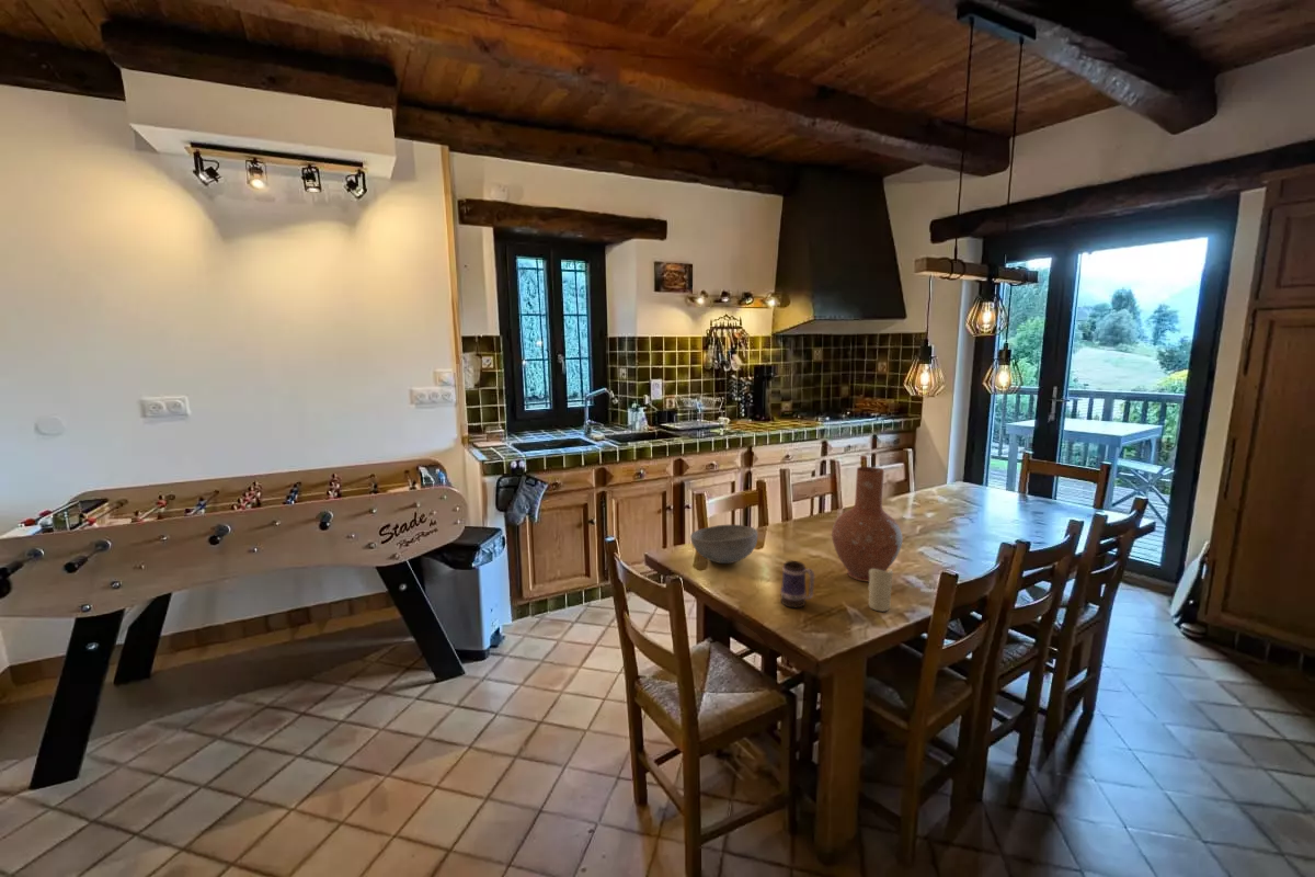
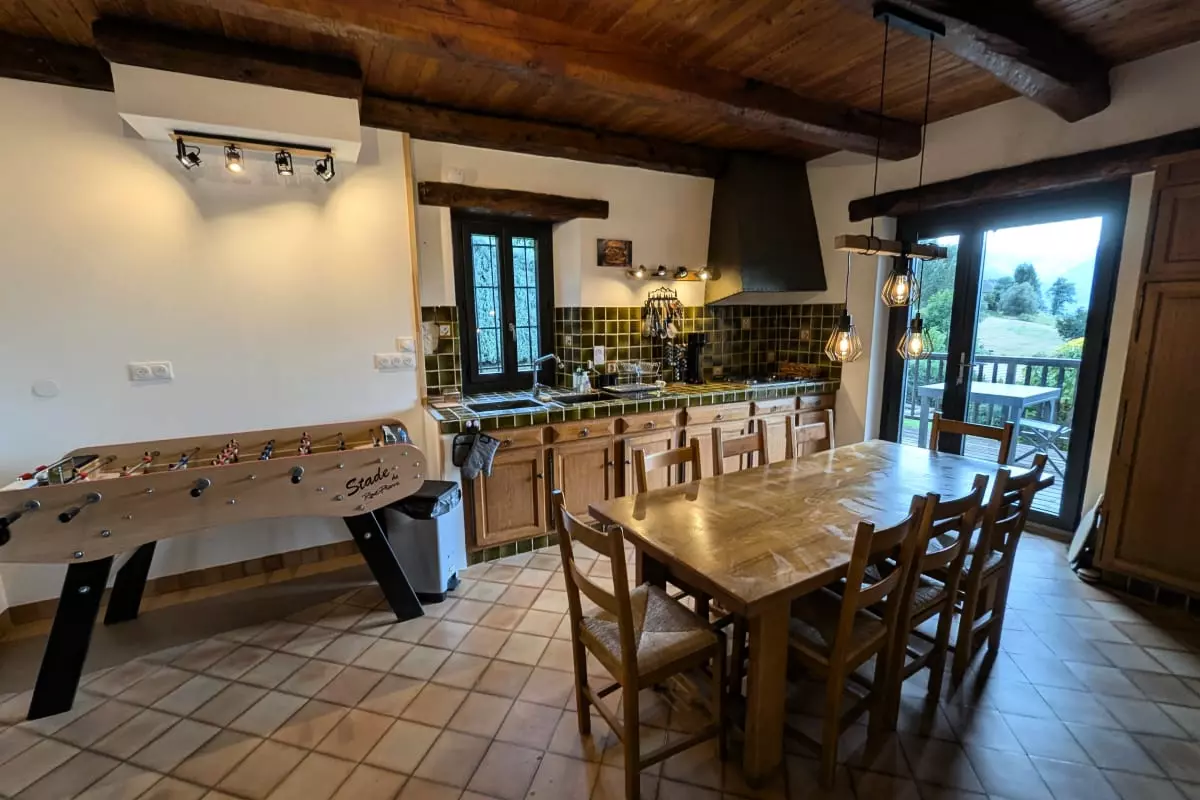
- candle [867,568,894,613]
- vase [831,466,903,583]
- mug [780,560,815,610]
- bowl [689,523,758,565]
